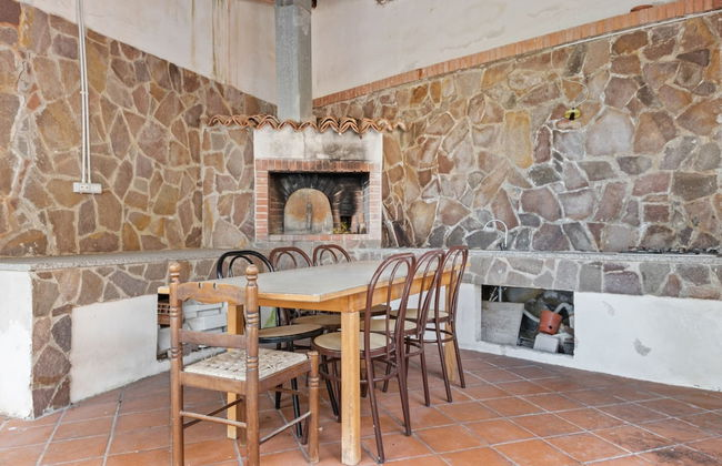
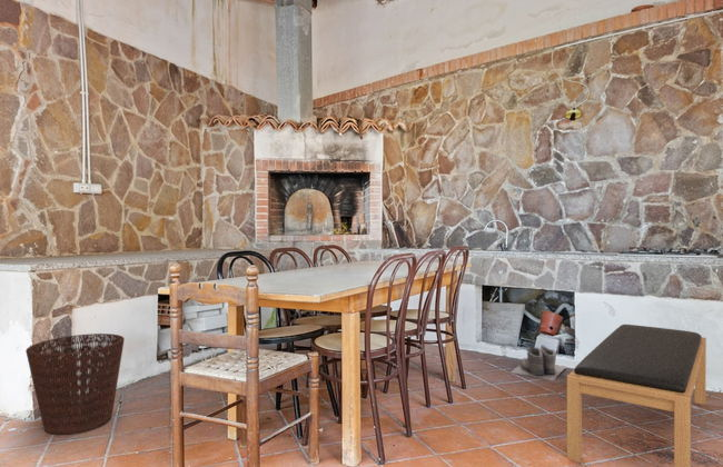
+ boots [509,345,567,381]
+ bench [566,324,707,467]
+ basket [24,332,126,436]
